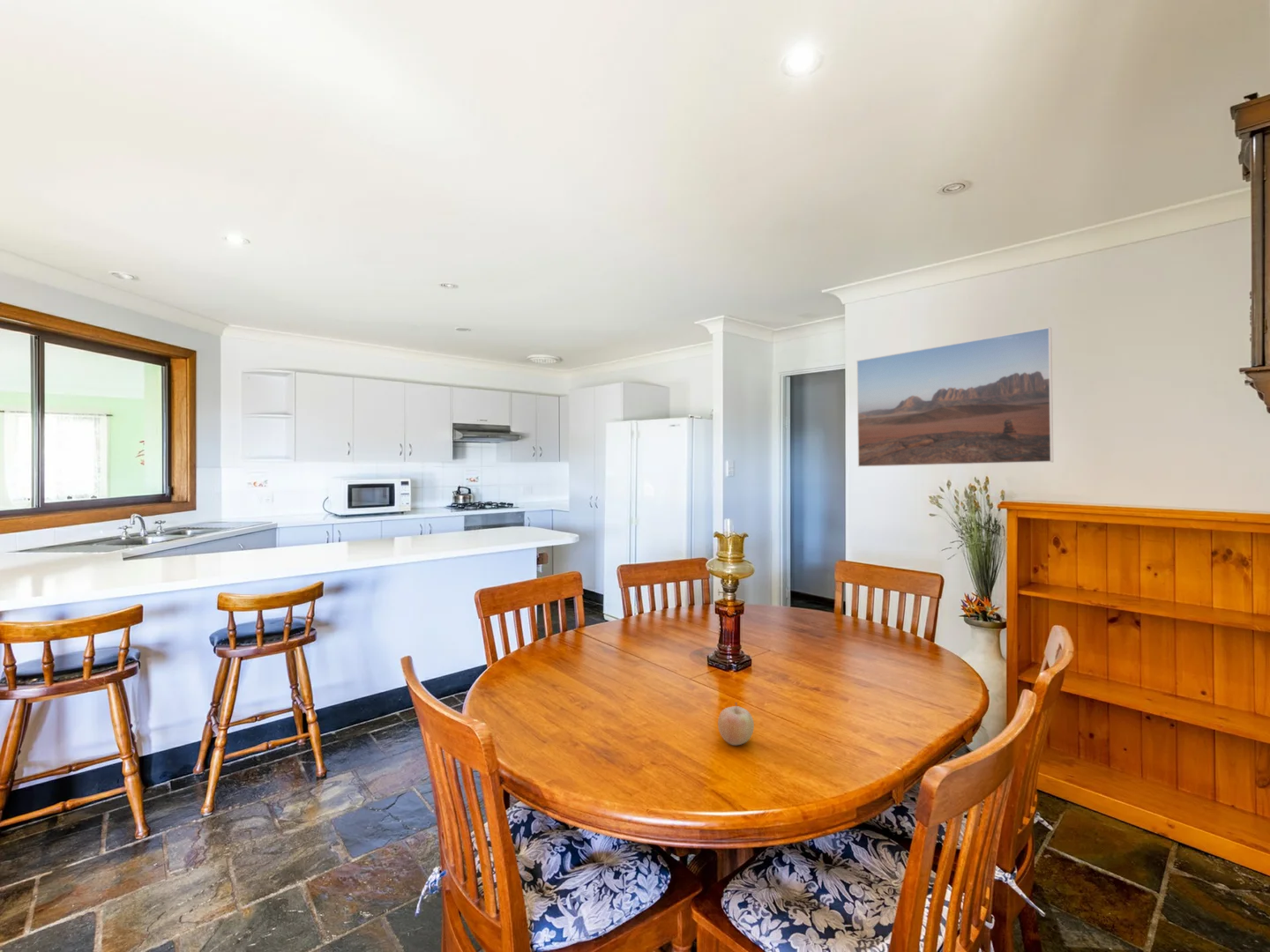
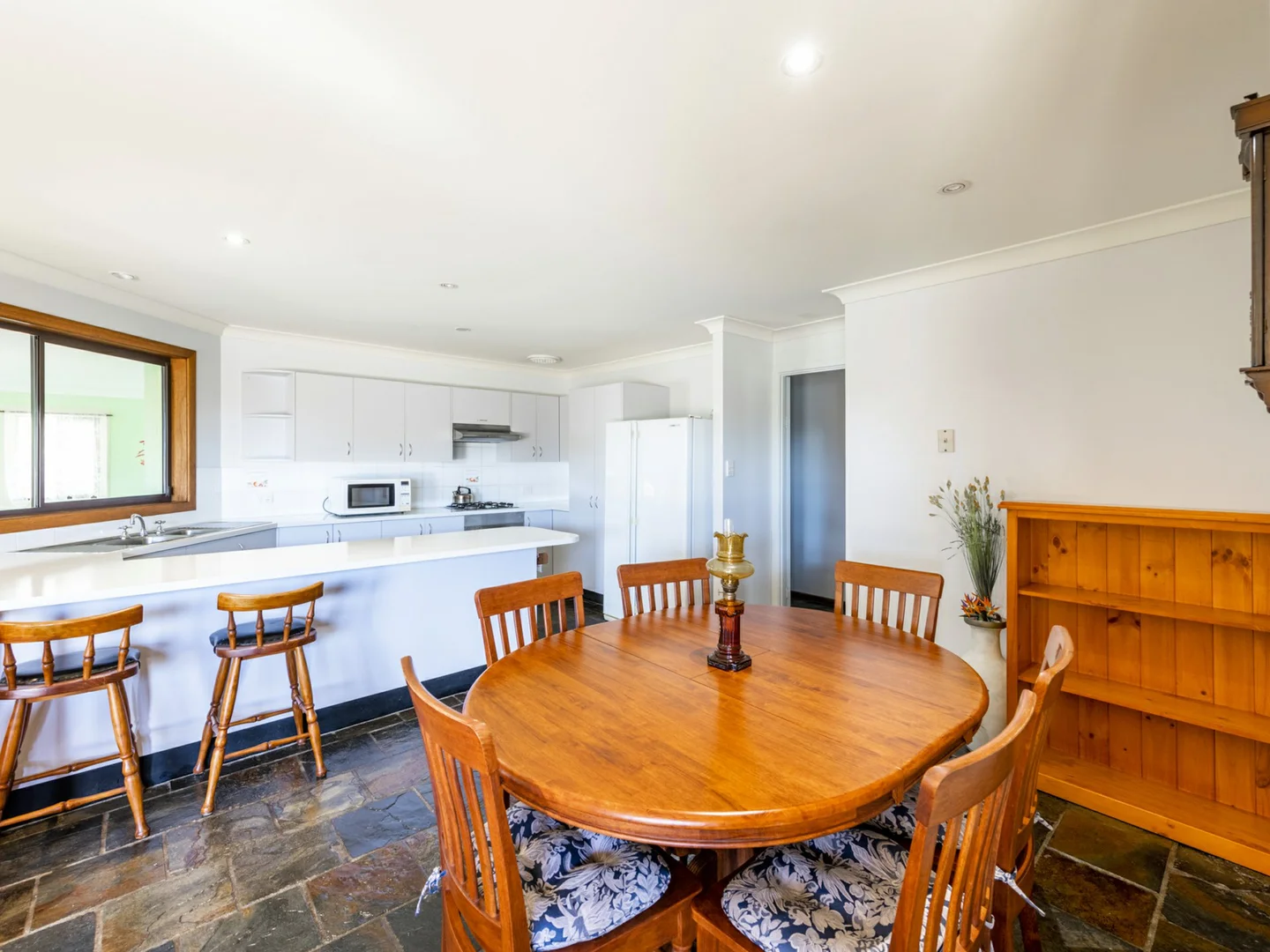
- fruit [717,702,755,746]
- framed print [855,326,1054,468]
